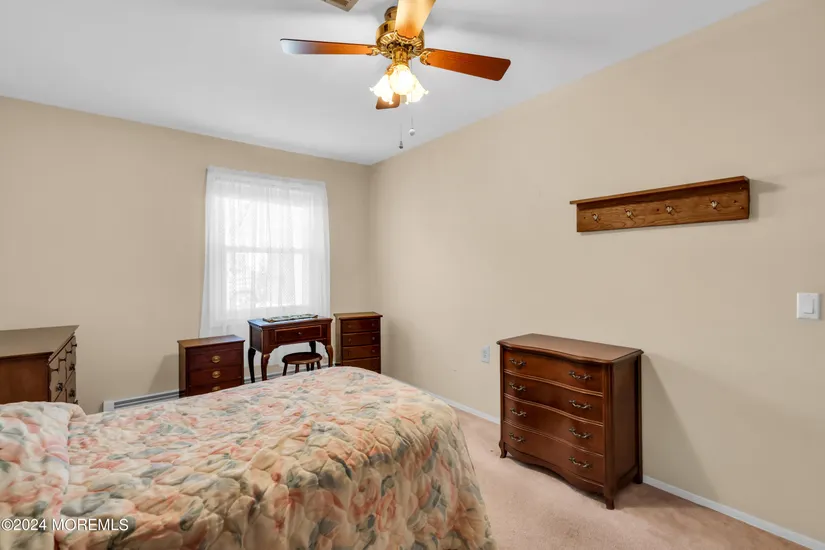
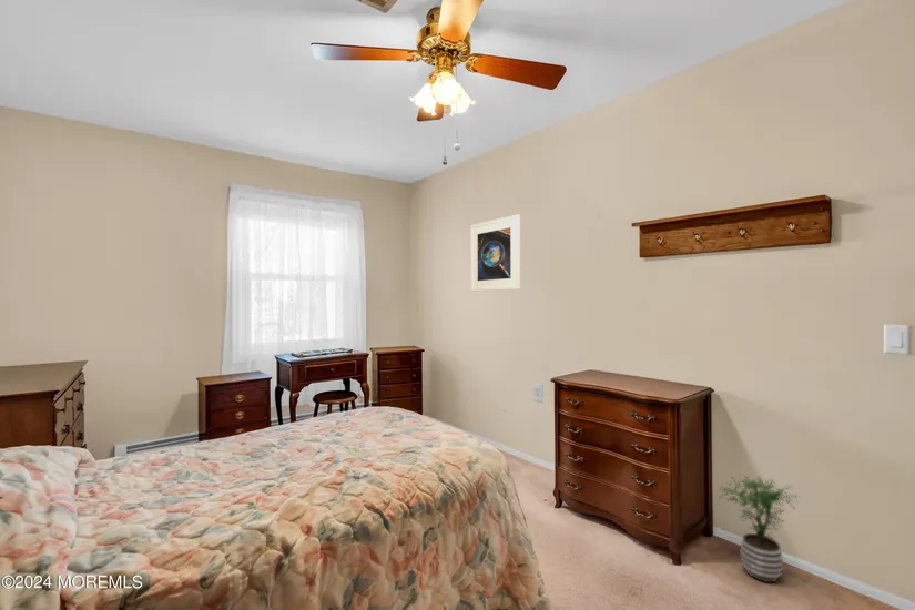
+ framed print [469,214,521,293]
+ potted plant [718,472,803,583]
